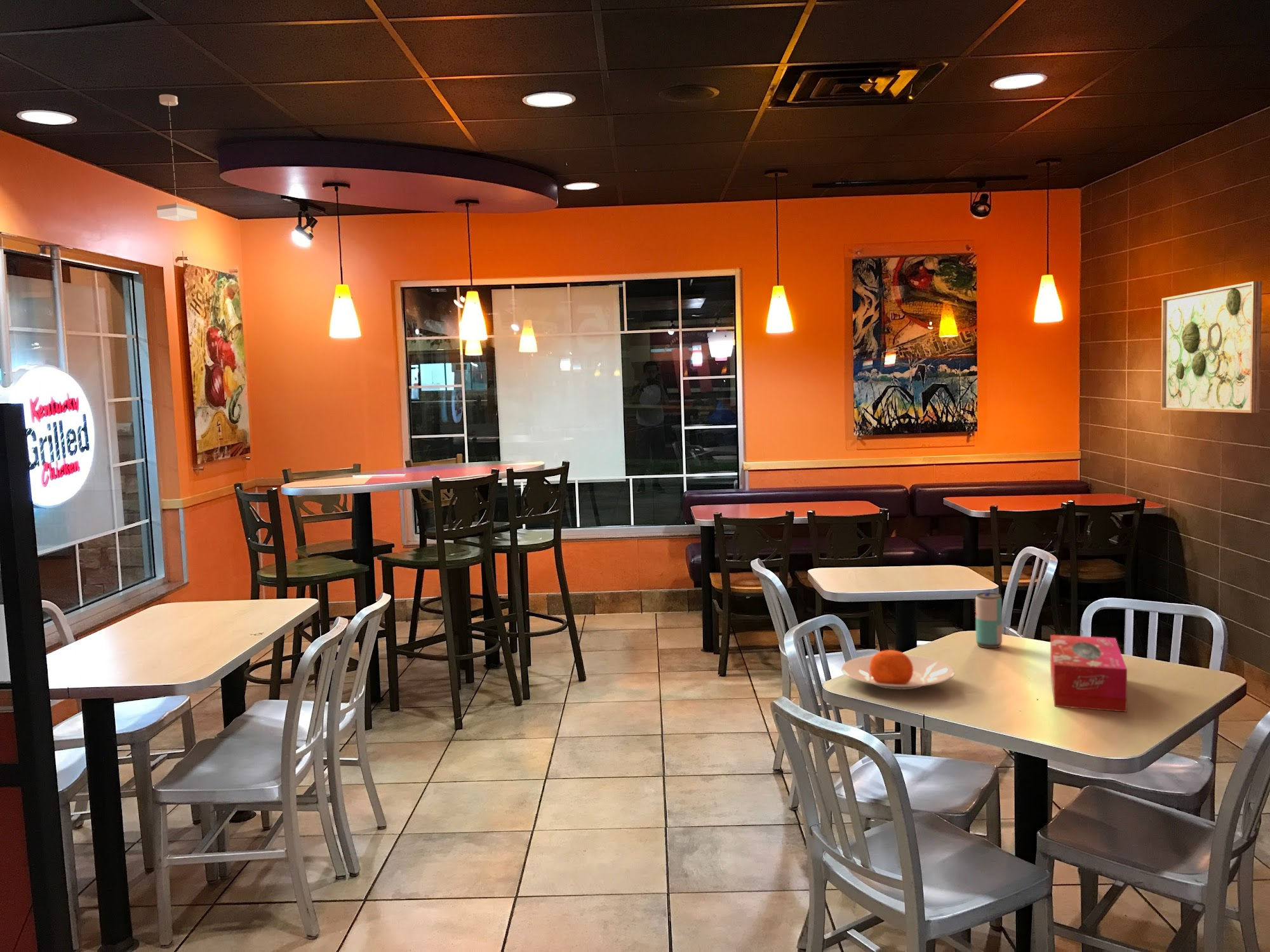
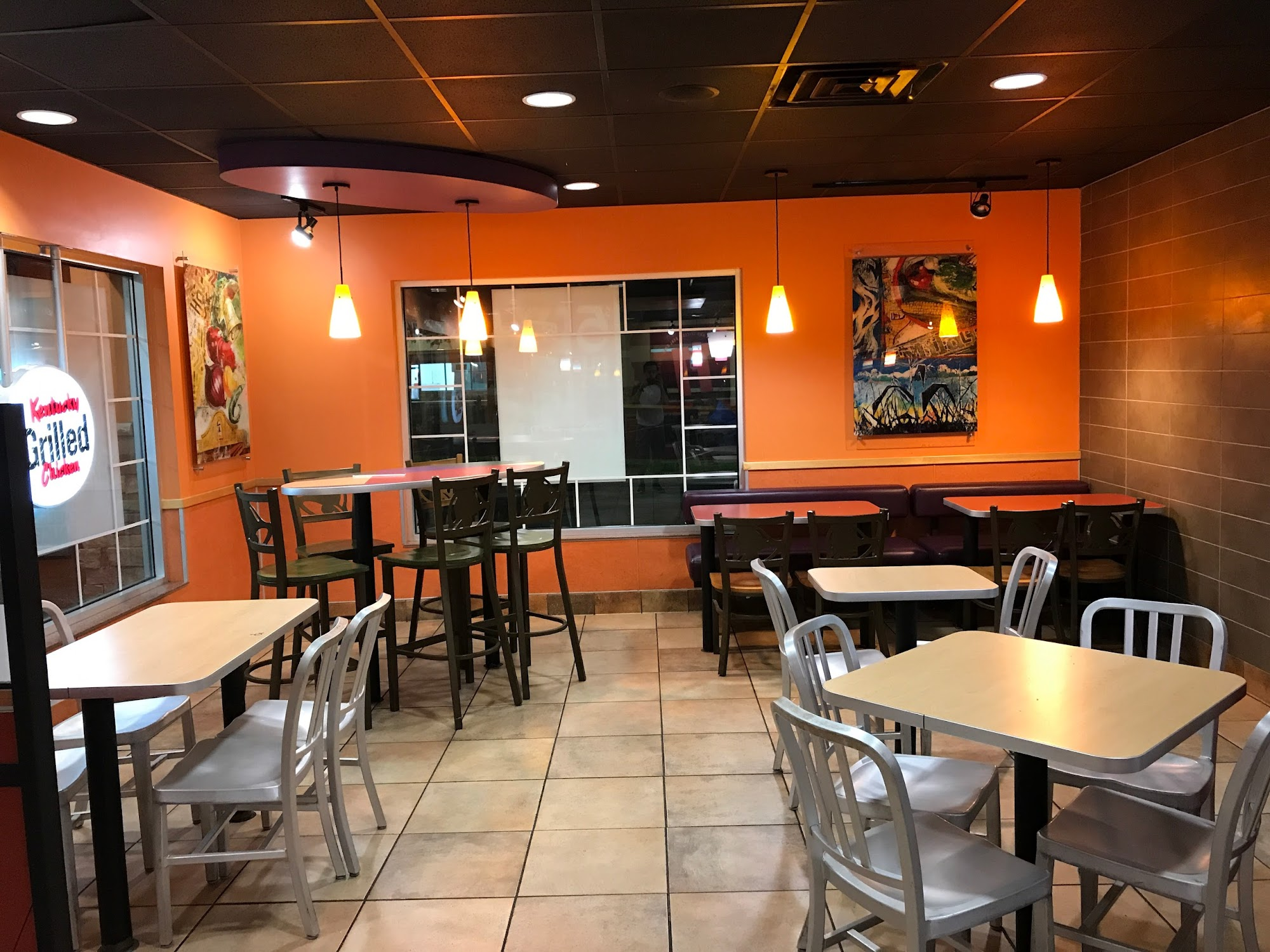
- wall art [1160,281,1262,414]
- plate [841,649,956,690]
- tissue box [1050,634,1128,713]
- pendant lamp [156,94,197,222]
- beverage can [975,592,1003,649]
